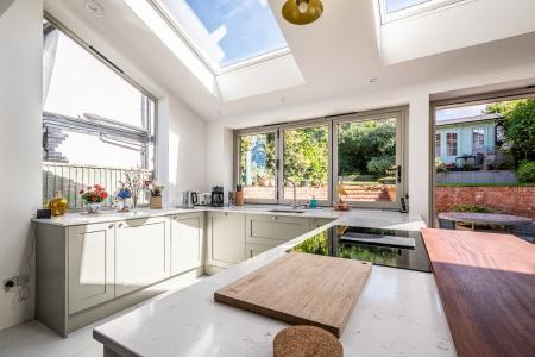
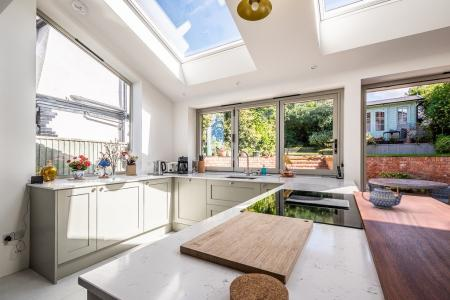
+ teapot [361,185,406,210]
